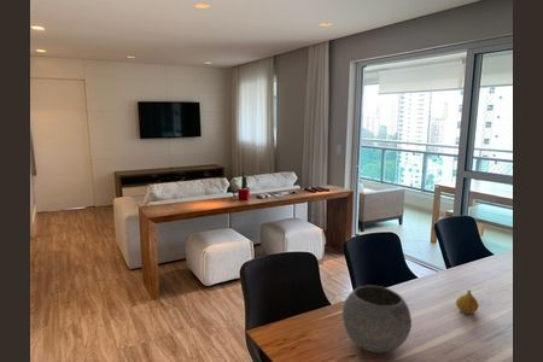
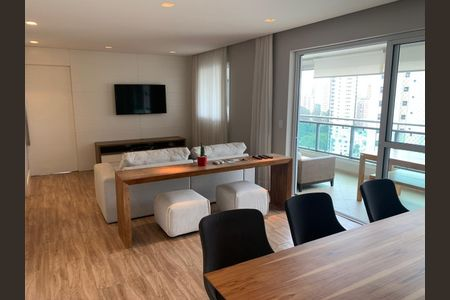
- fruit [455,288,479,315]
- bowl [341,284,413,354]
